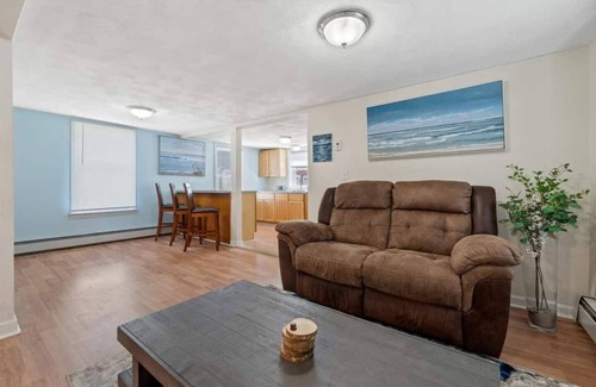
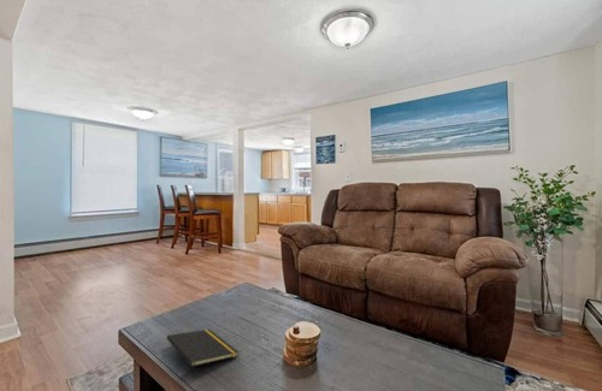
+ notepad [166,328,240,379]
